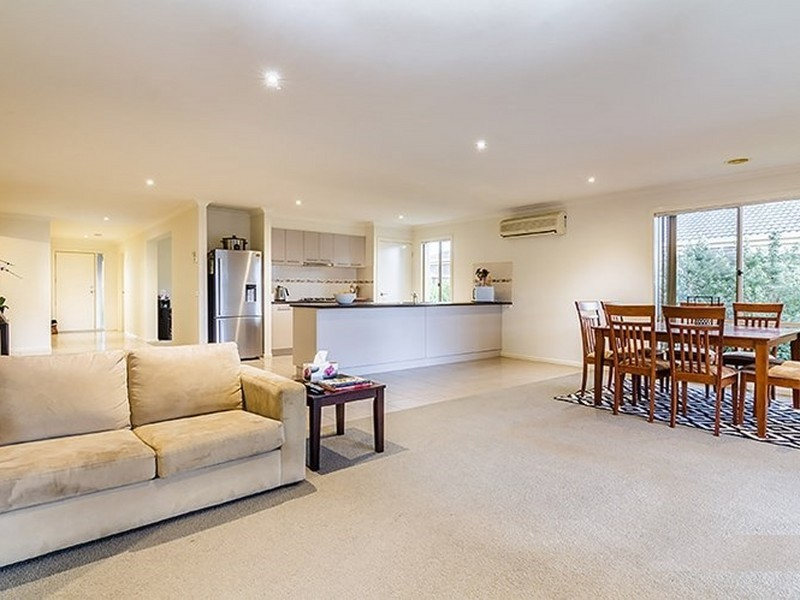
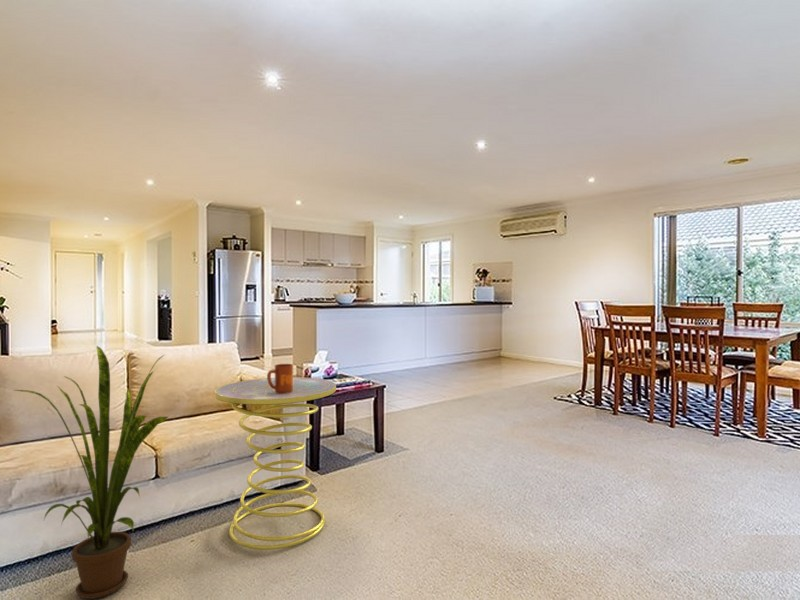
+ side table [214,376,337,551]
+ mug [266,363,294,394]
+ house plant [14,345,169,600]
